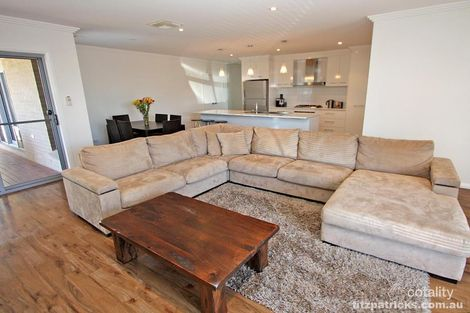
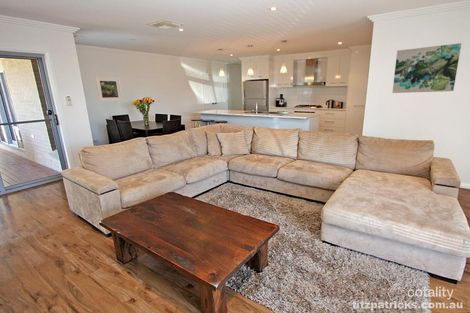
+ wall art [391,42,462,94]
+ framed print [94,76,123,103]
